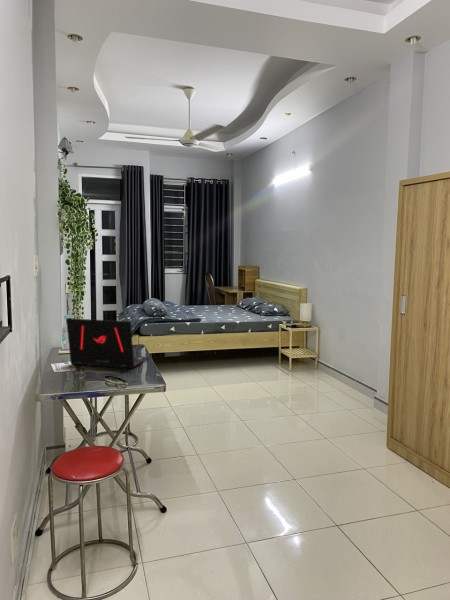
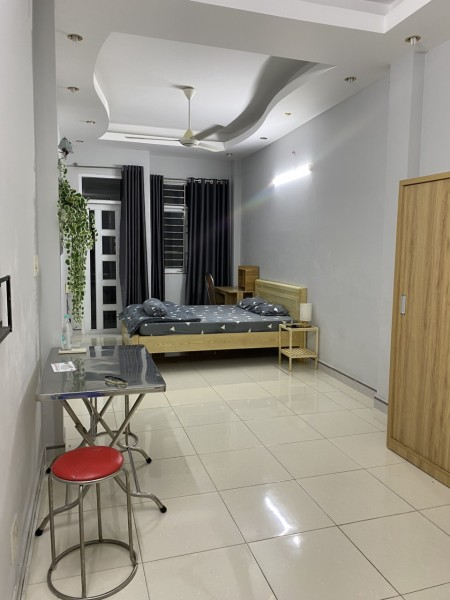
- laptop [65,317,150,370]
